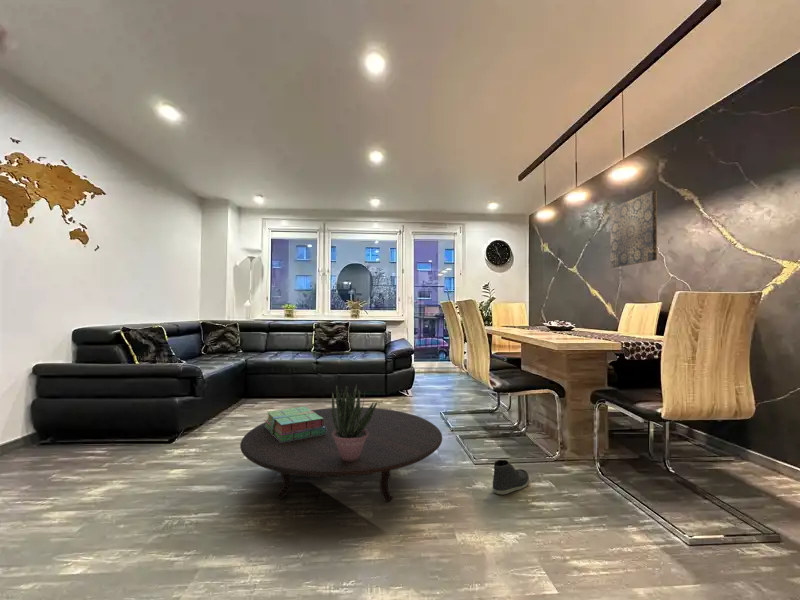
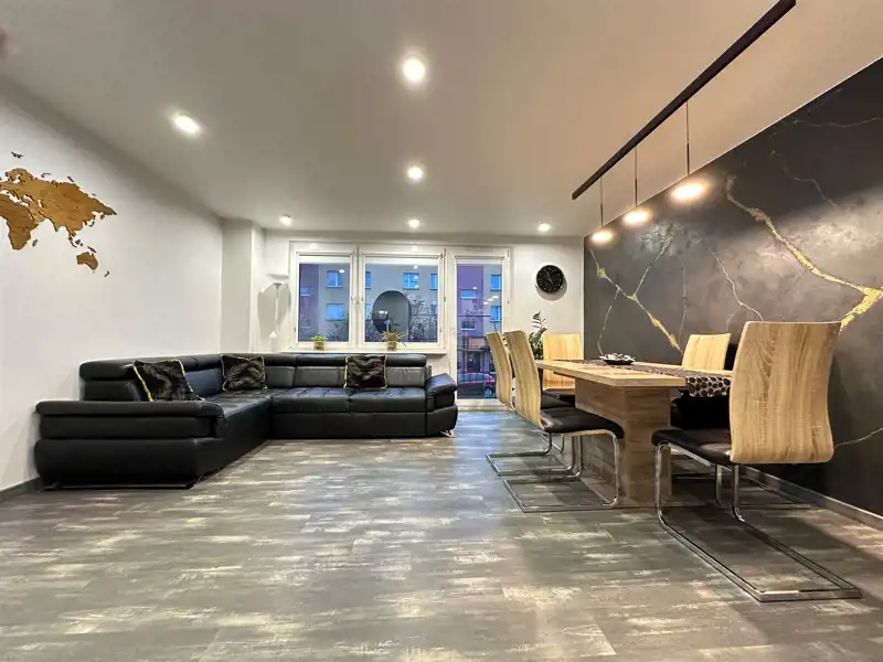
- sneaker [491,459,530,496]
- wall art [610,190,658,269]
- stack of books [263,406,327,442]
- potted plant [331,383,378,461]
- table [239,407,443,503]
